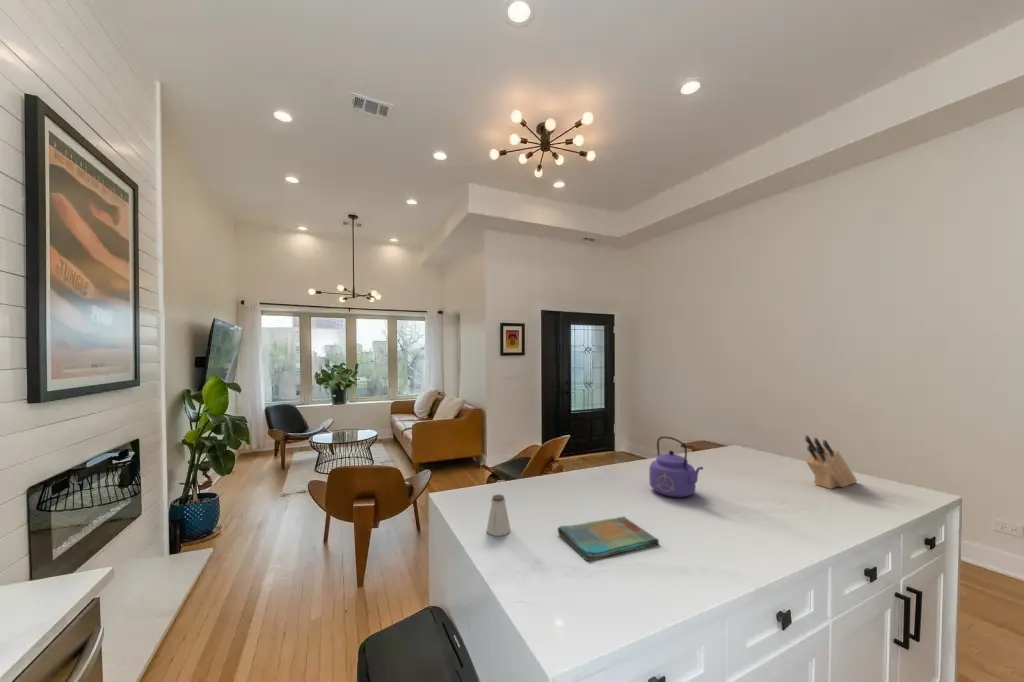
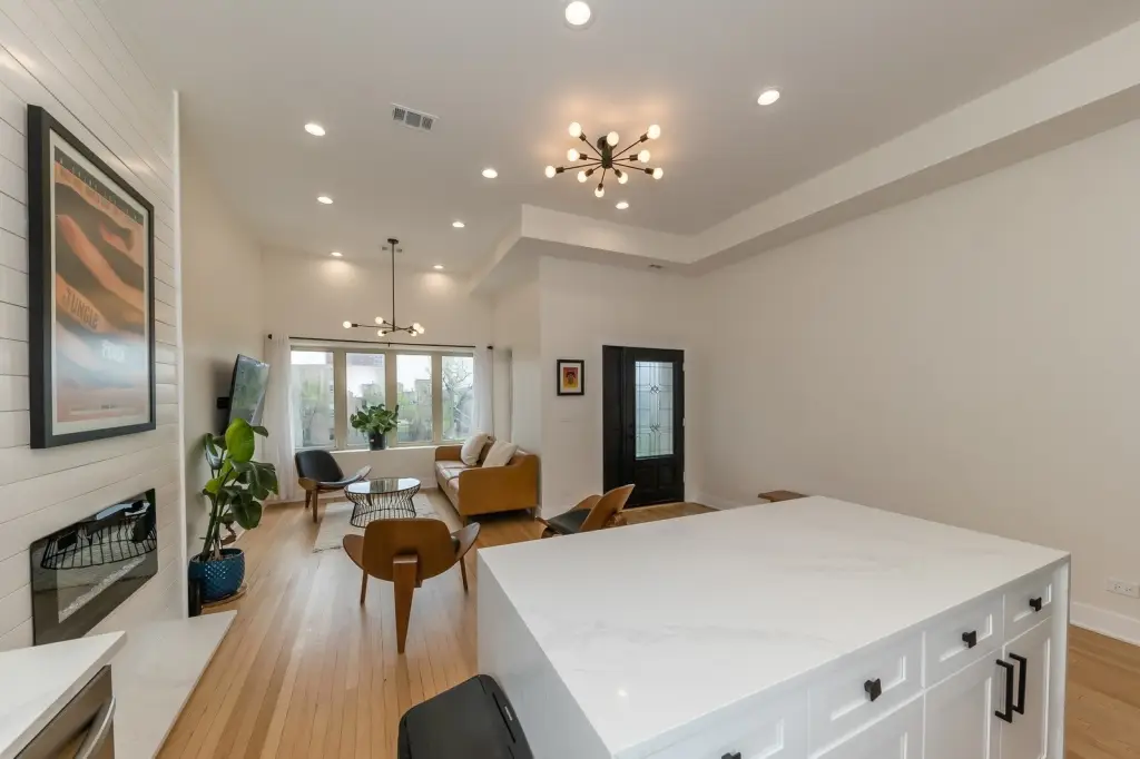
- knife block [804,434,858,490]
- dish towel [557,515,660,562]
- kettle [648,436,704,499]
- saltshaker [486,493,511,537]
